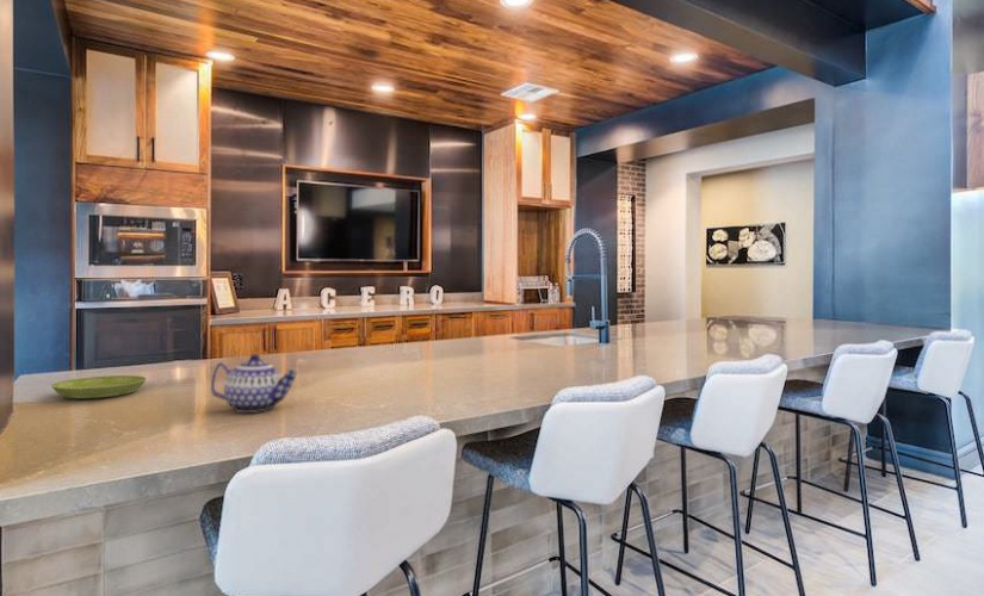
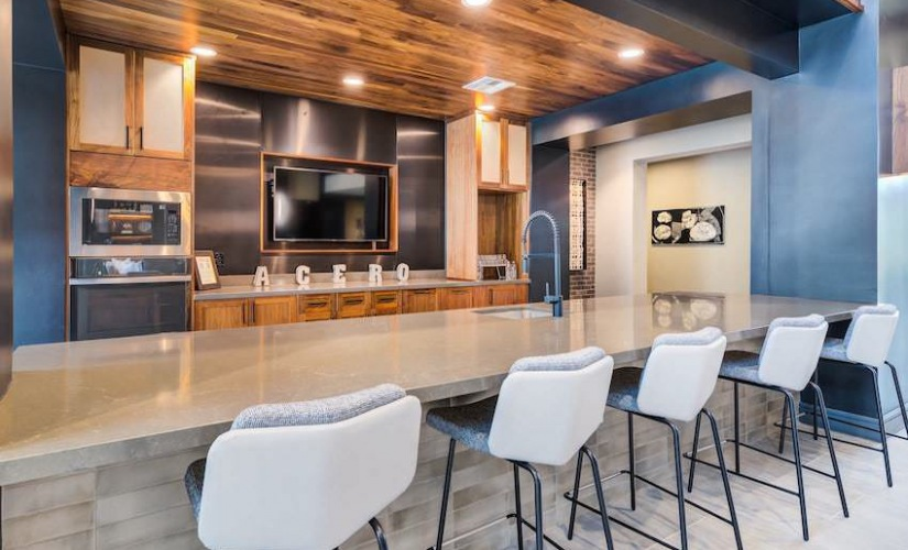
- teapot [210,353,298,414]
- saucer [50,374,148,399]
